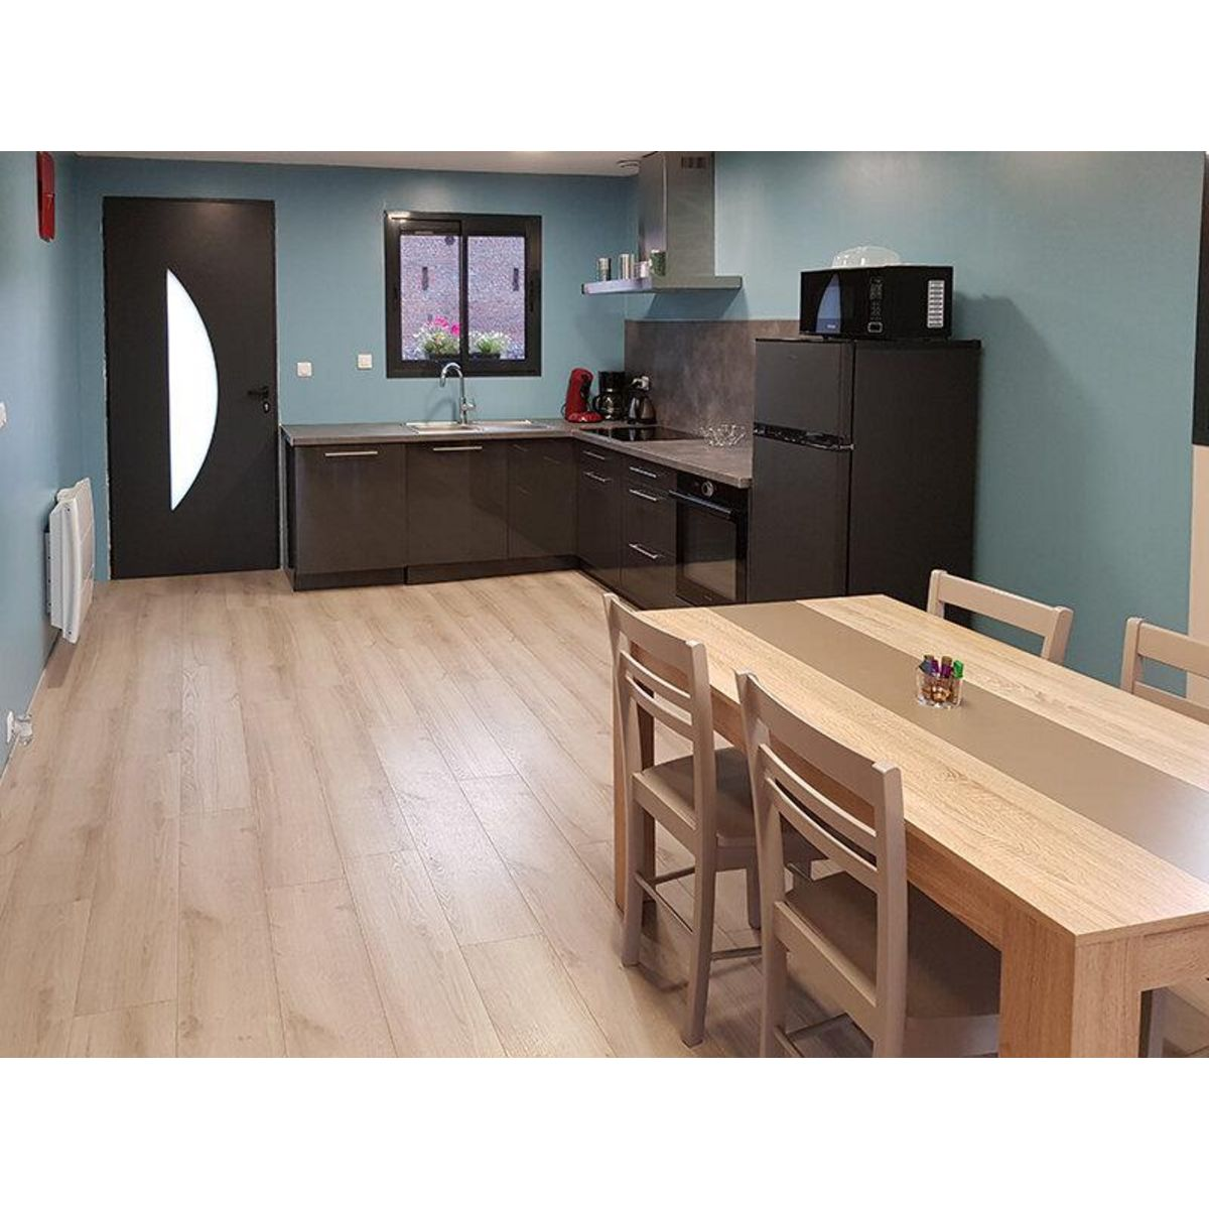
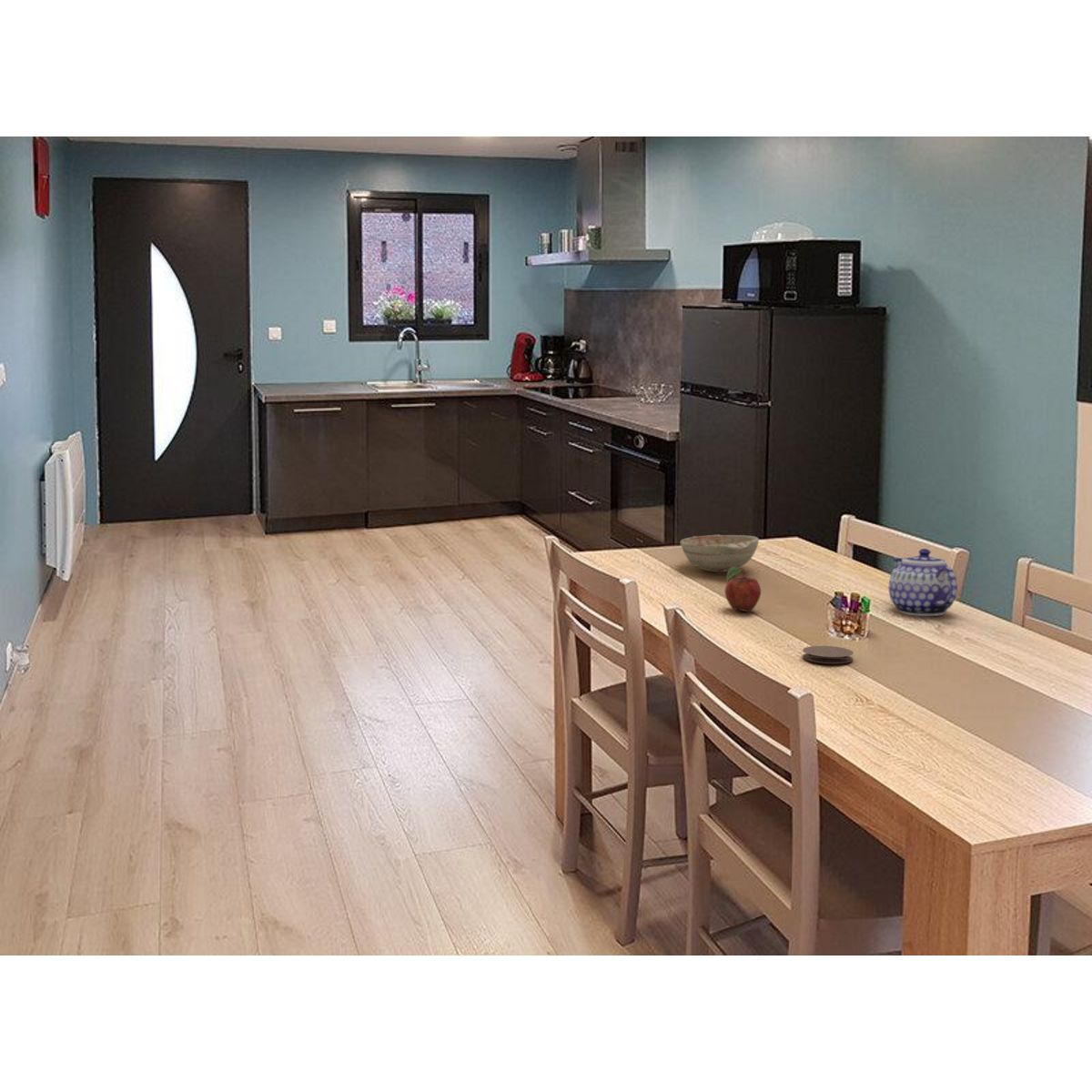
+ decorative bowl [680,534,760,573]
+ fruit [724,567,762,612]
+ coaster [802,645,854,664]
+ teapot [888,548,958,617]
